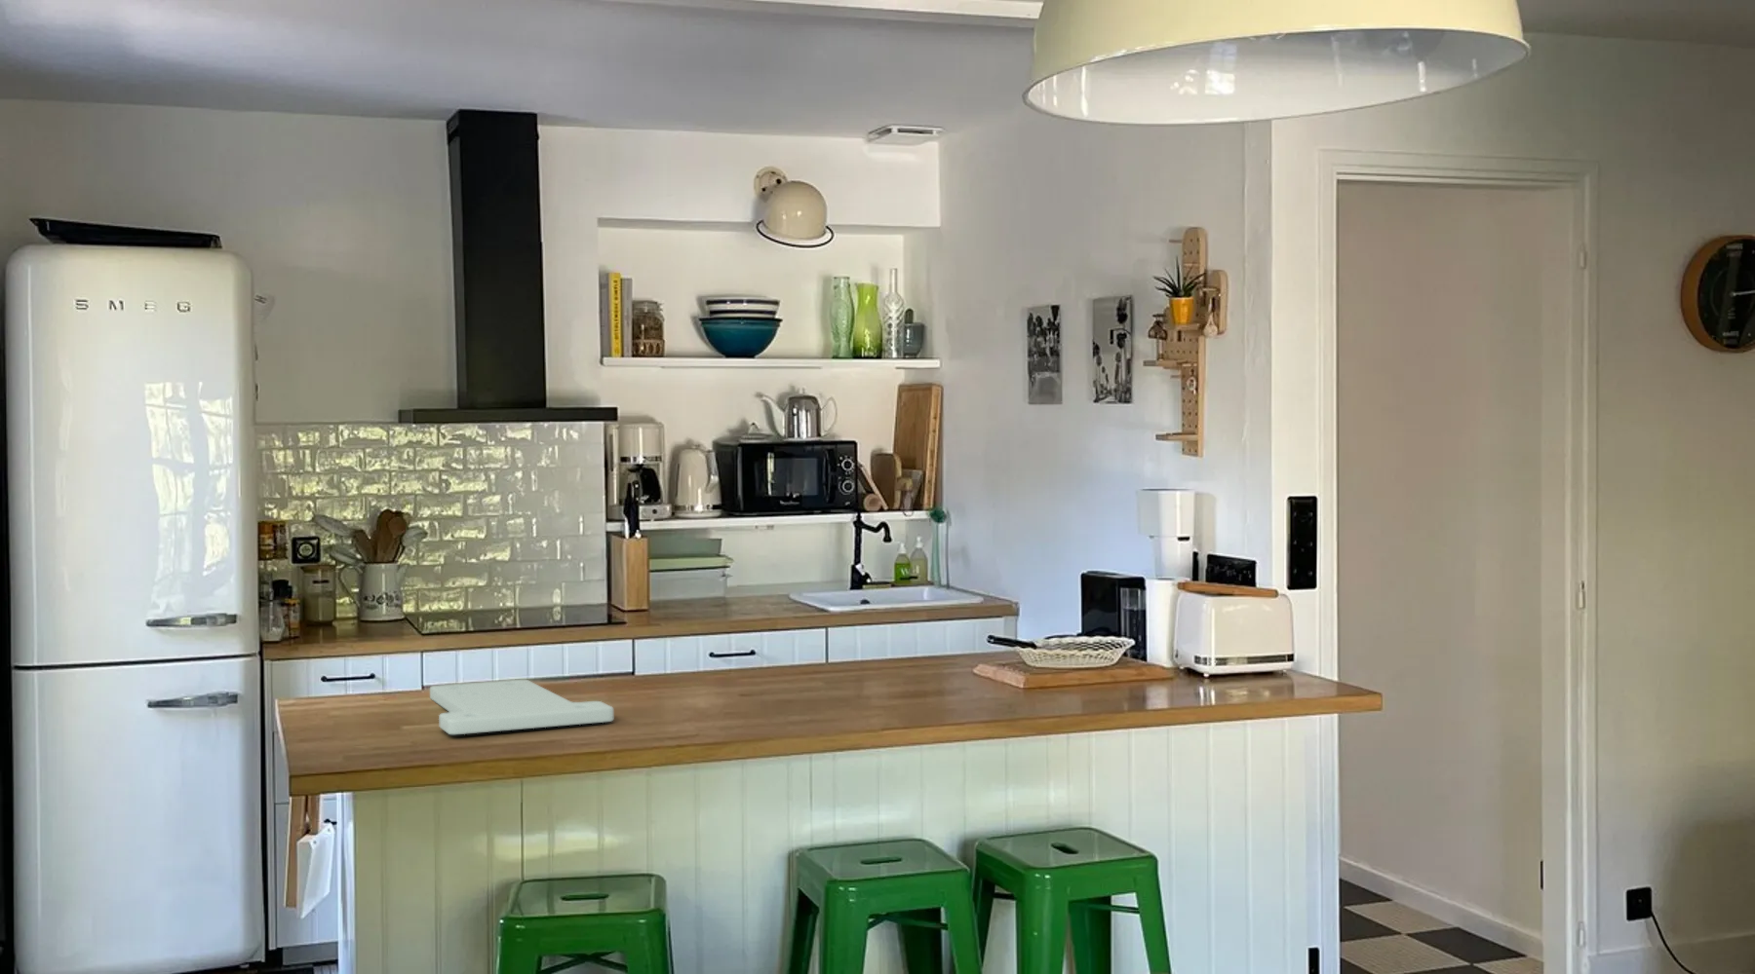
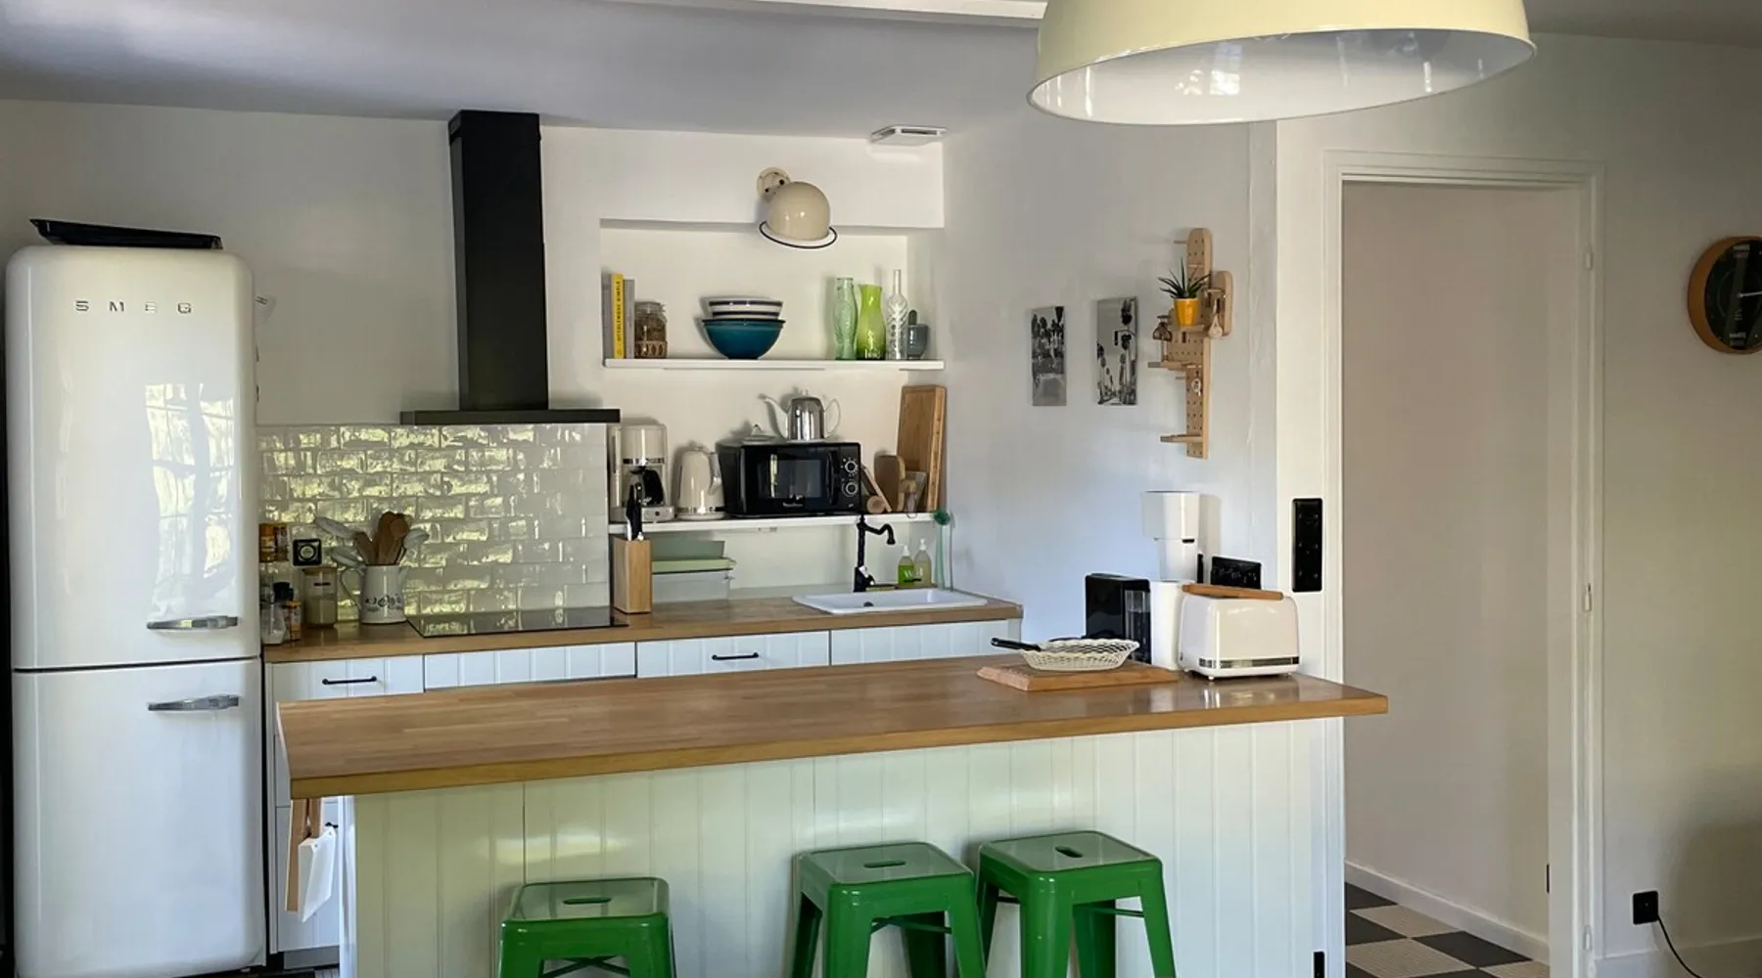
- cutting board [429,679,615,735]
